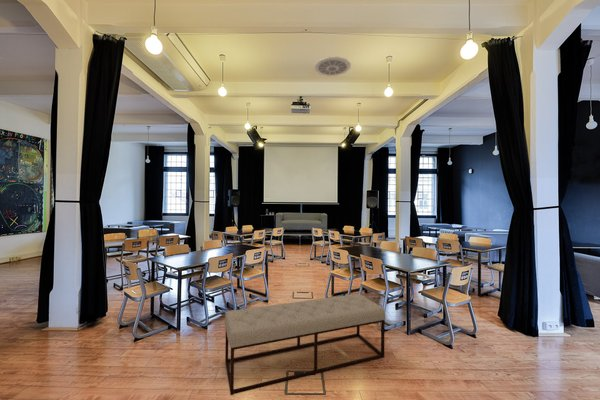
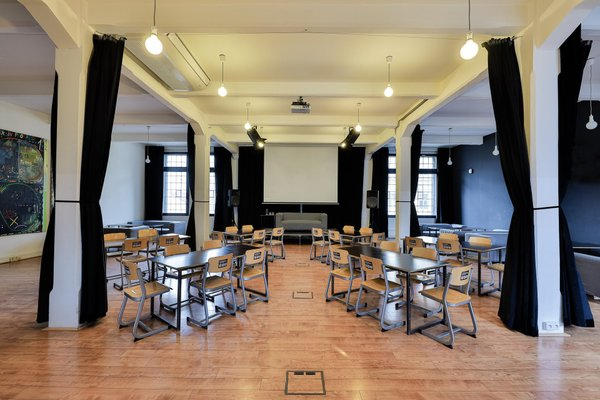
- bench [224,293,386,396]
- ceiling vent [313,56,352,77]
